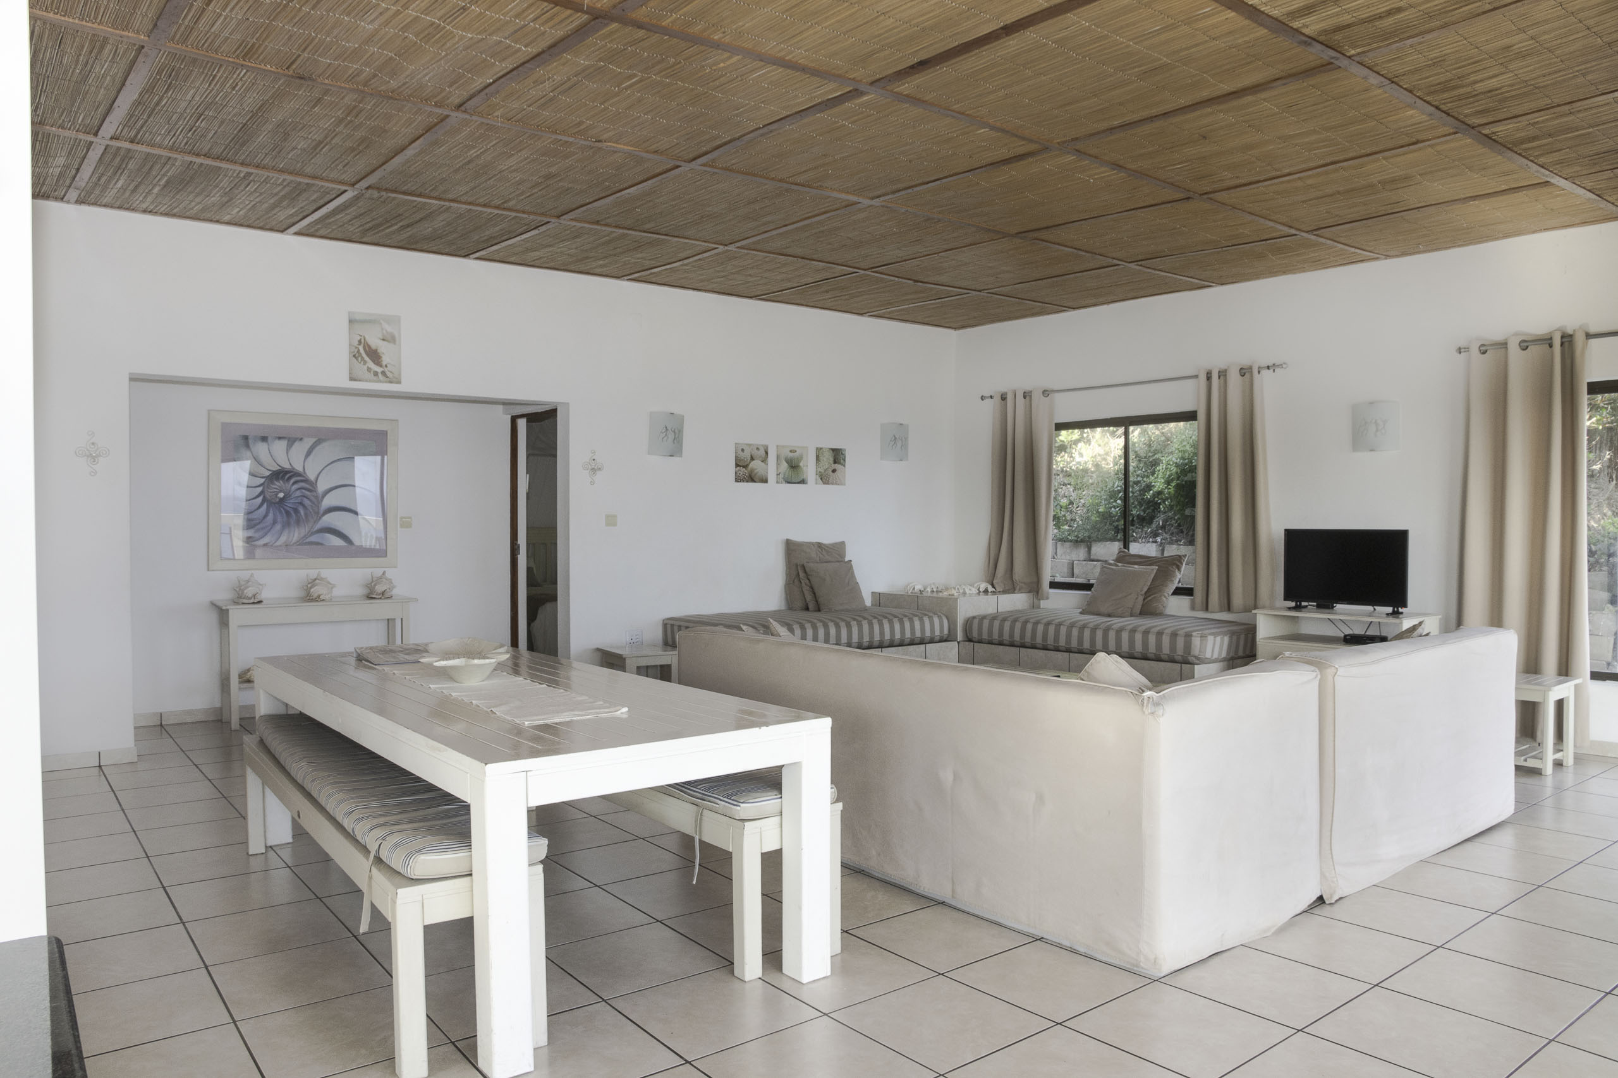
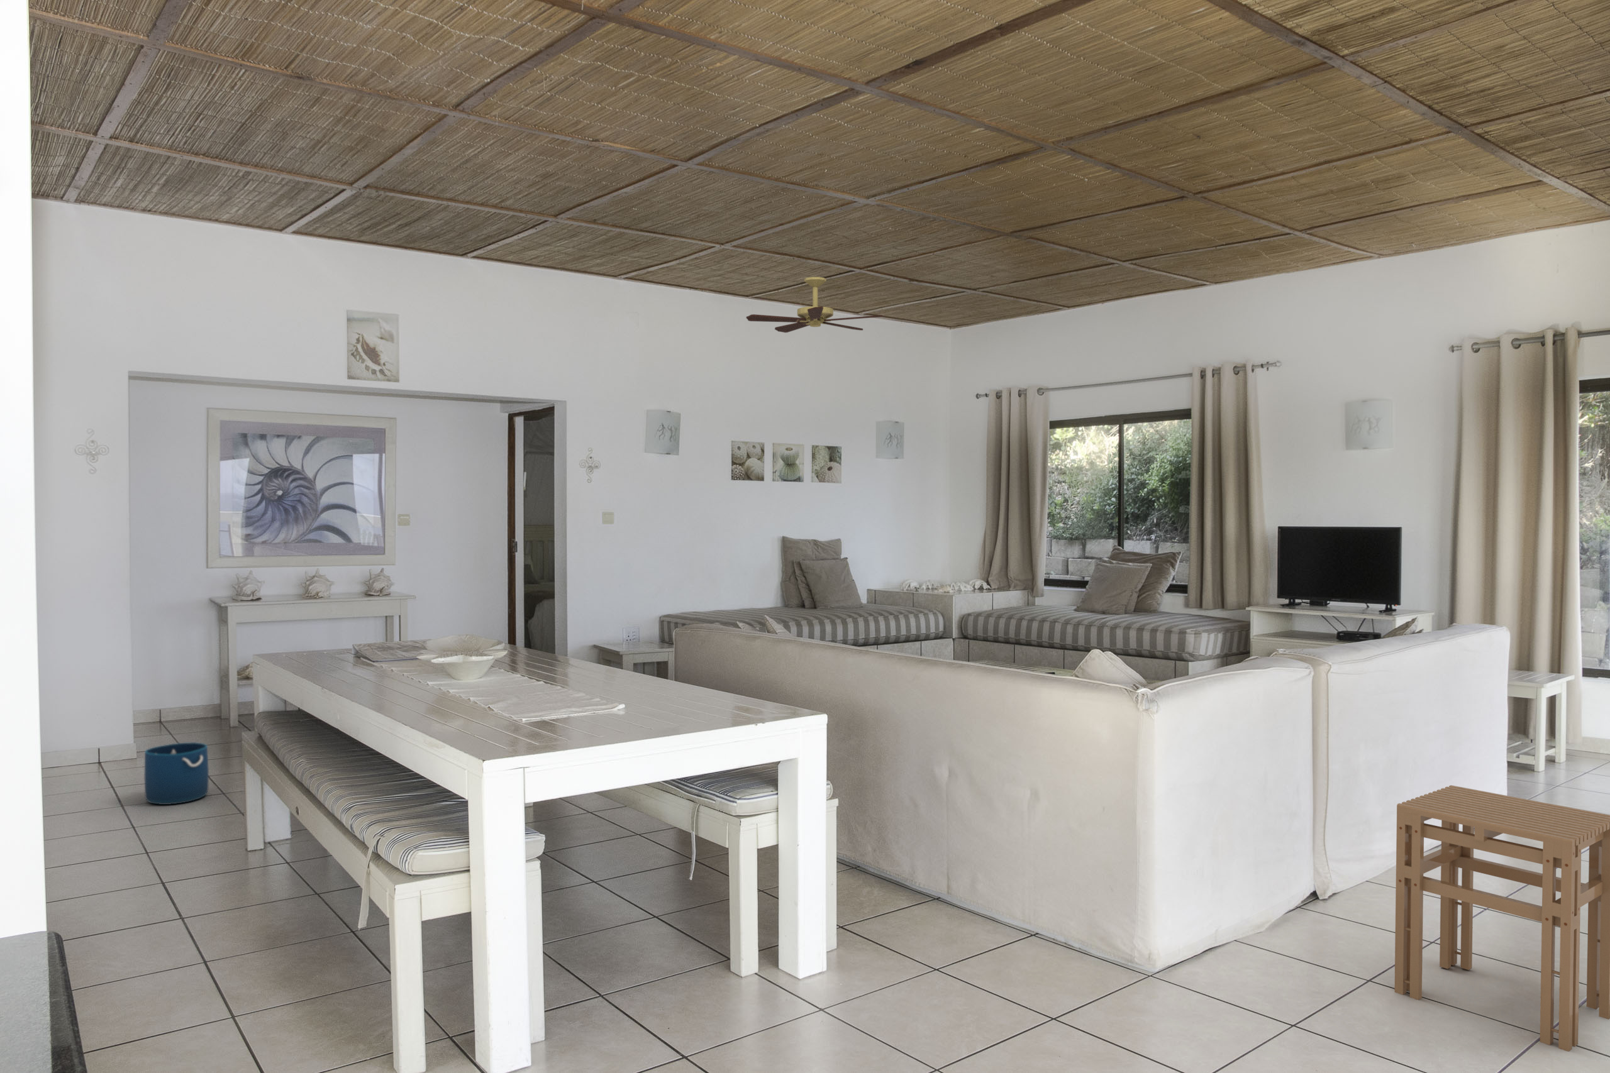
+ stool [1394,784,1610,1053]
+ ceiling fan [746,277,883,333]
+ bucket [144,741,210,805]
